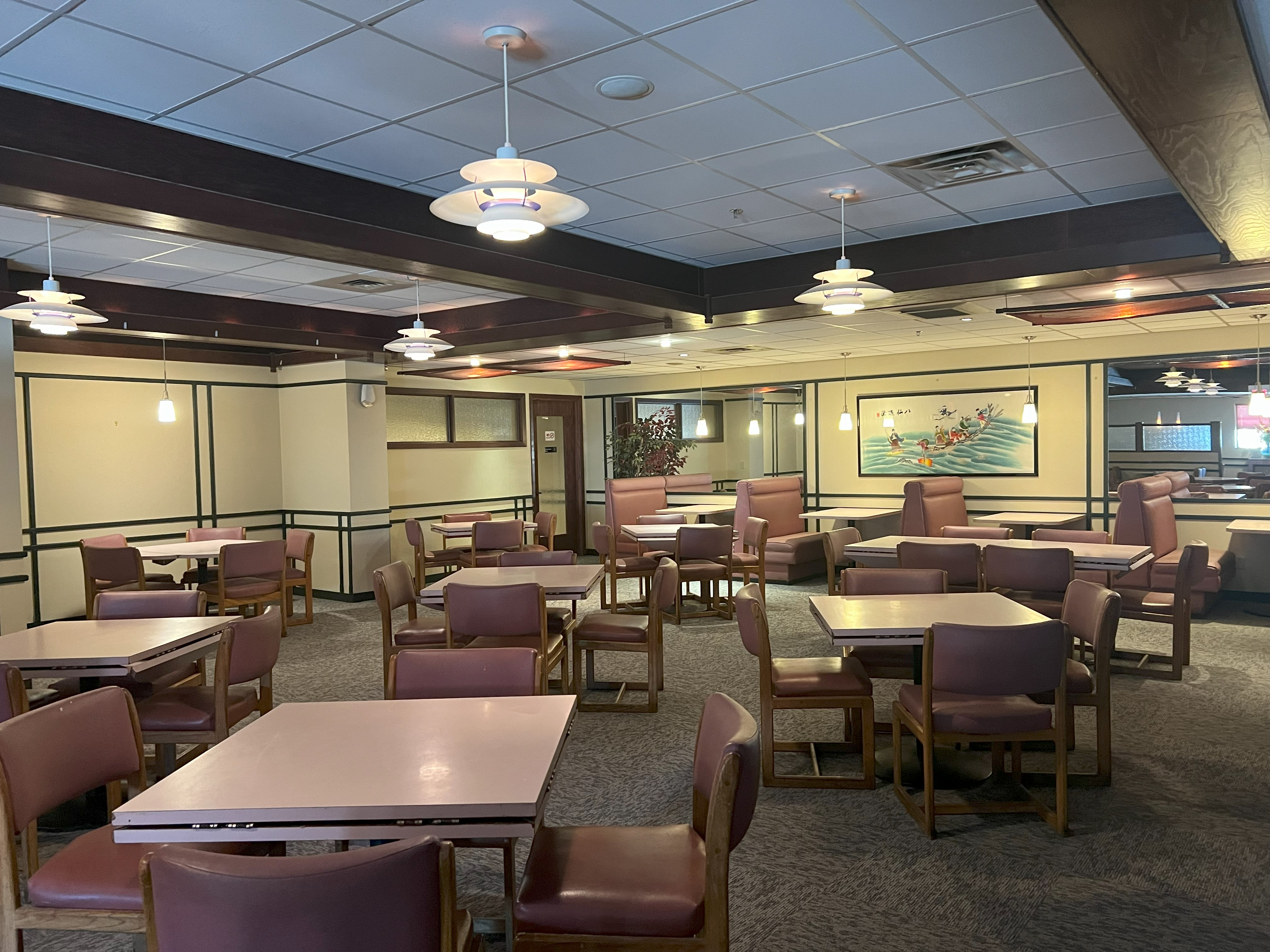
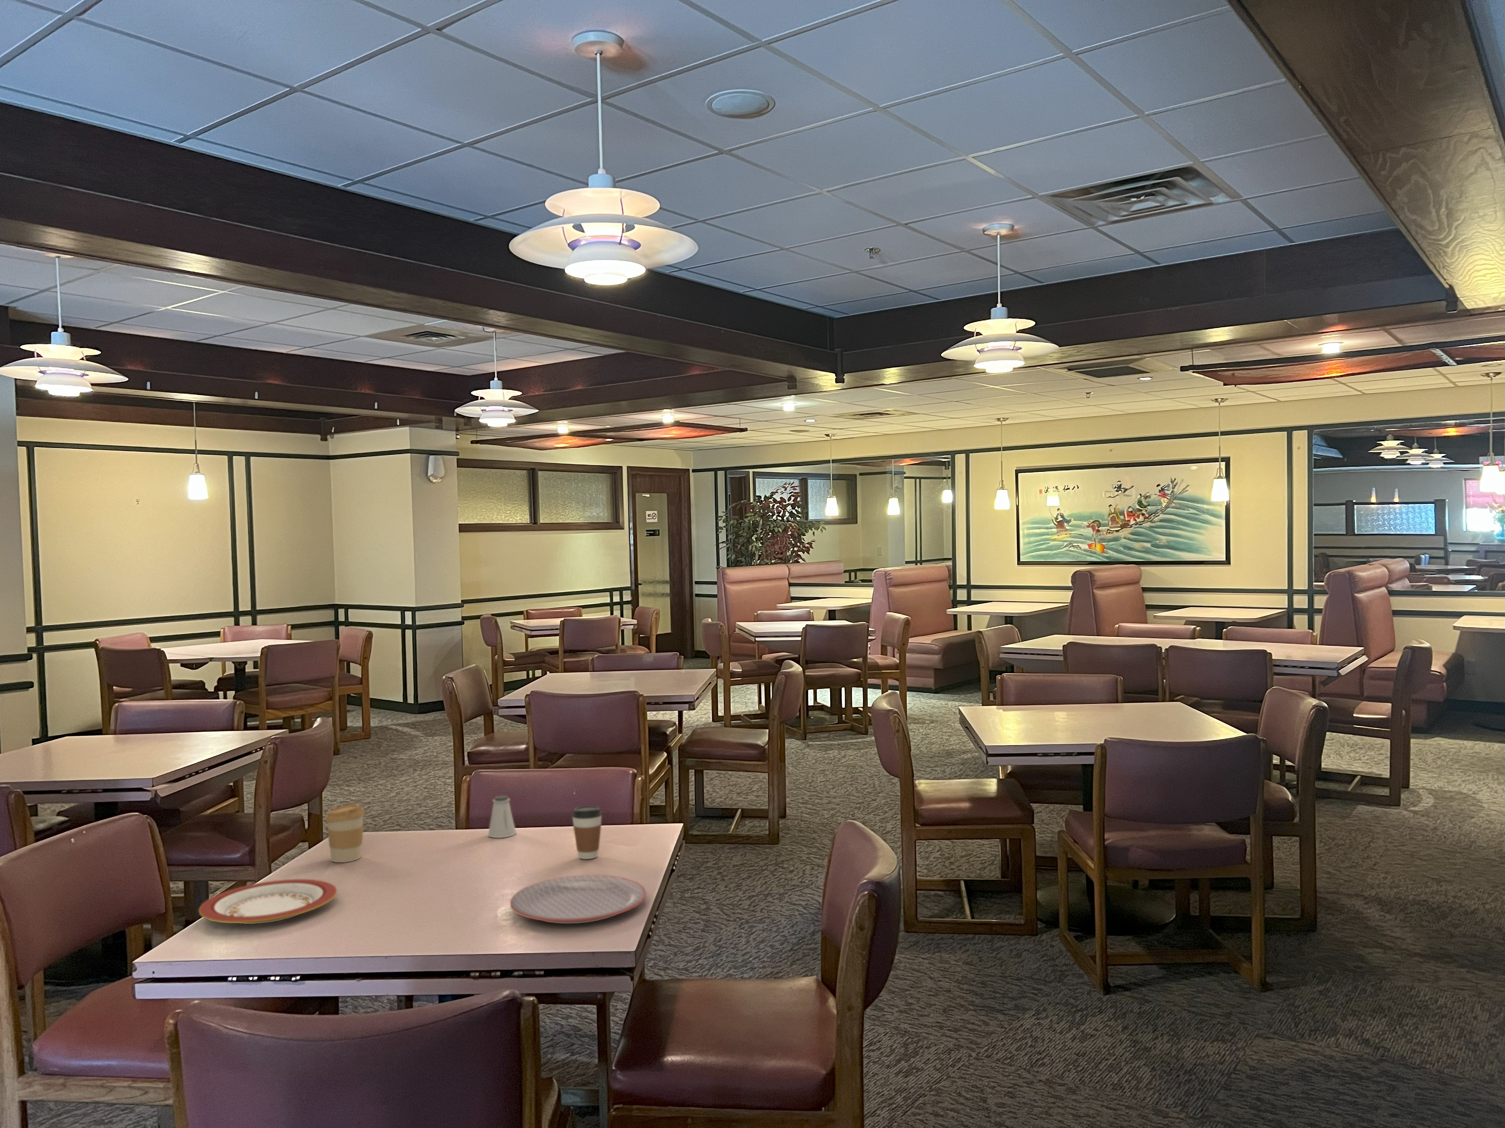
+ coffee cup [571,806,602,859]
+ saltshaker [488,795,517,838]
+ coffee cup [325,803,365,863]
+ plate [199,879,338,924]
+ plate [510,874,647,924]
